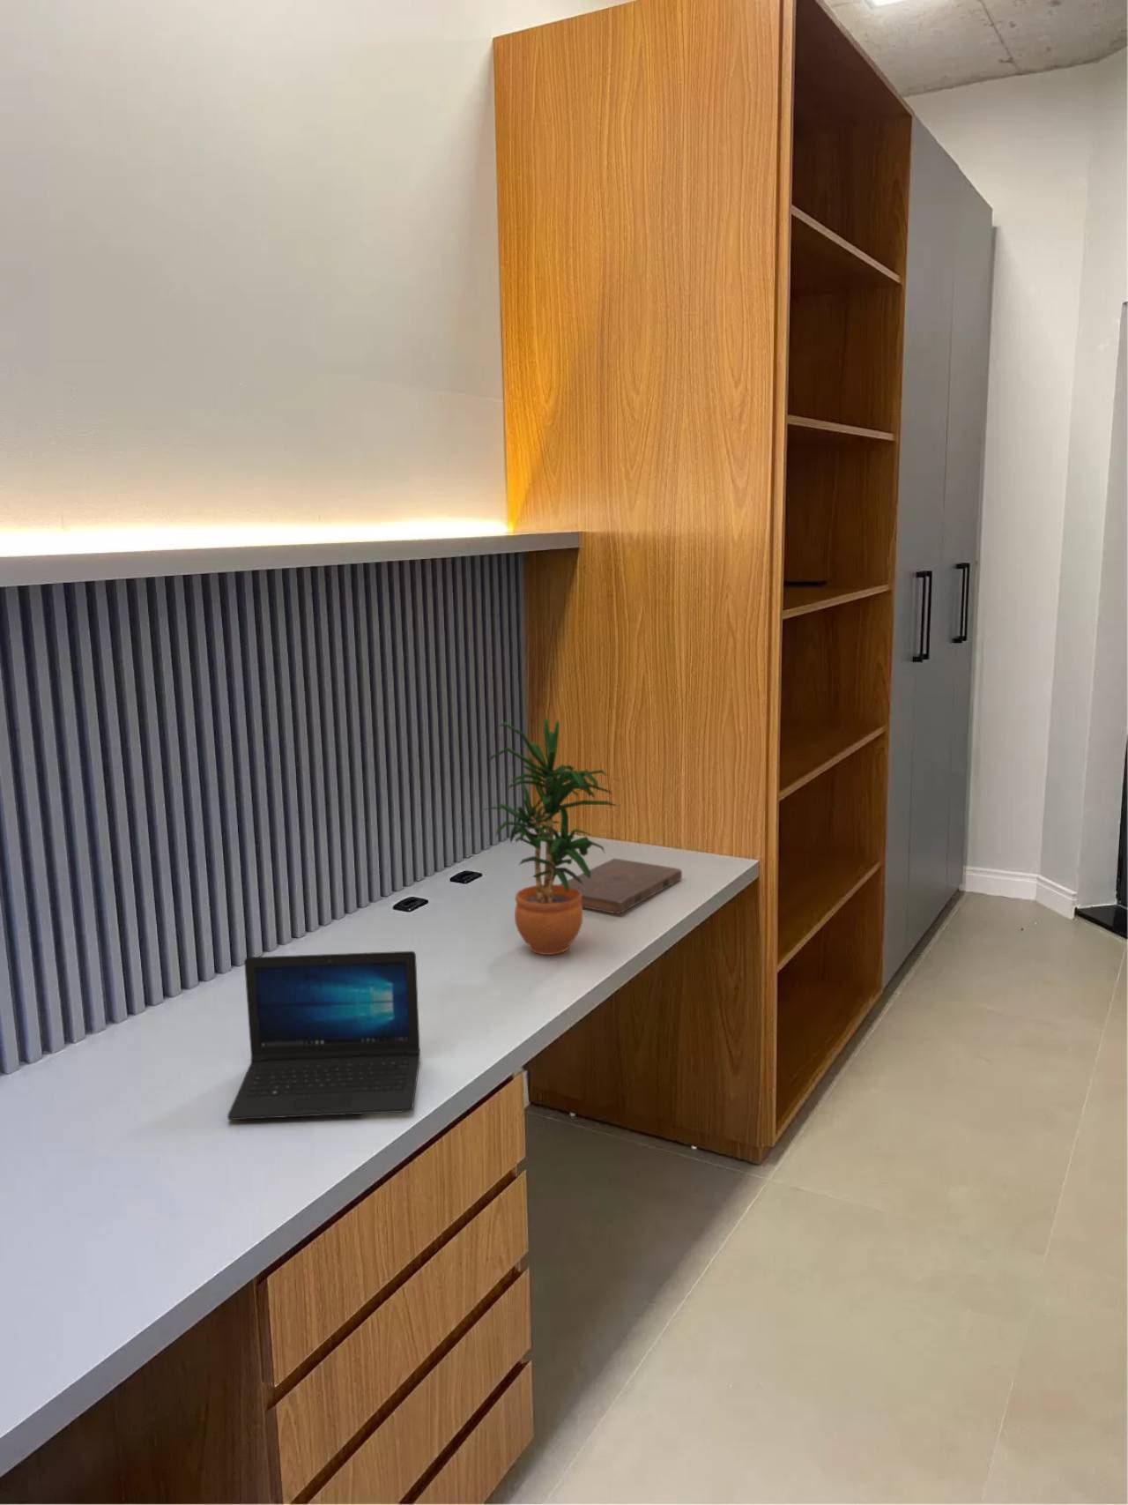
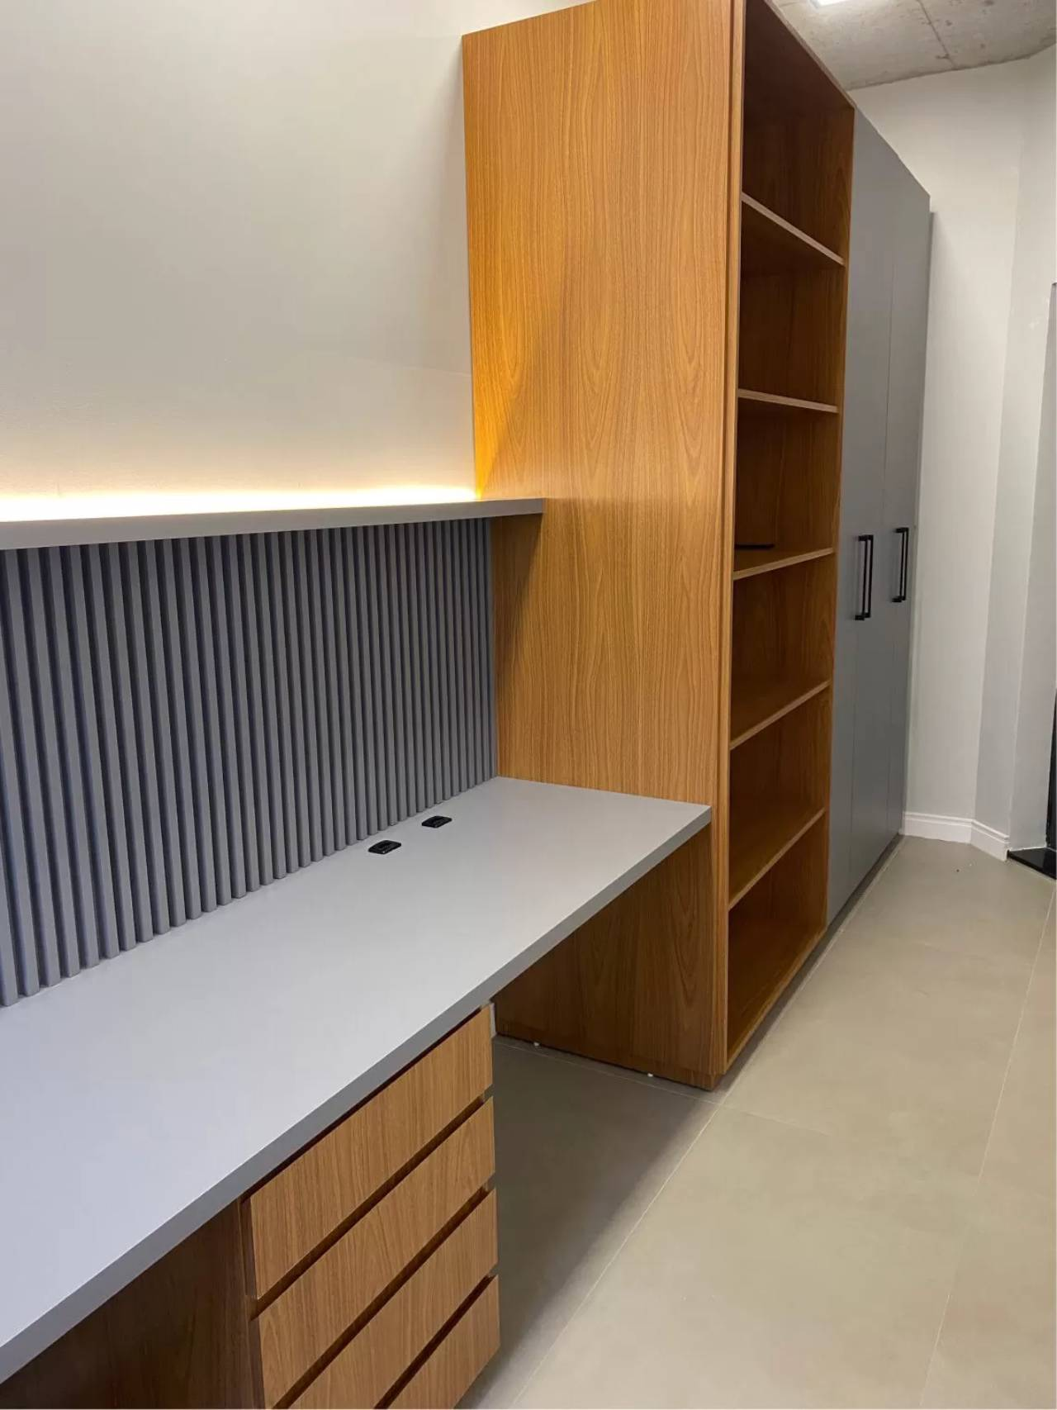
- potted plant [481,716,620,955]
- book [558,857,682,915]
- laptop [226,950,422,1121]
